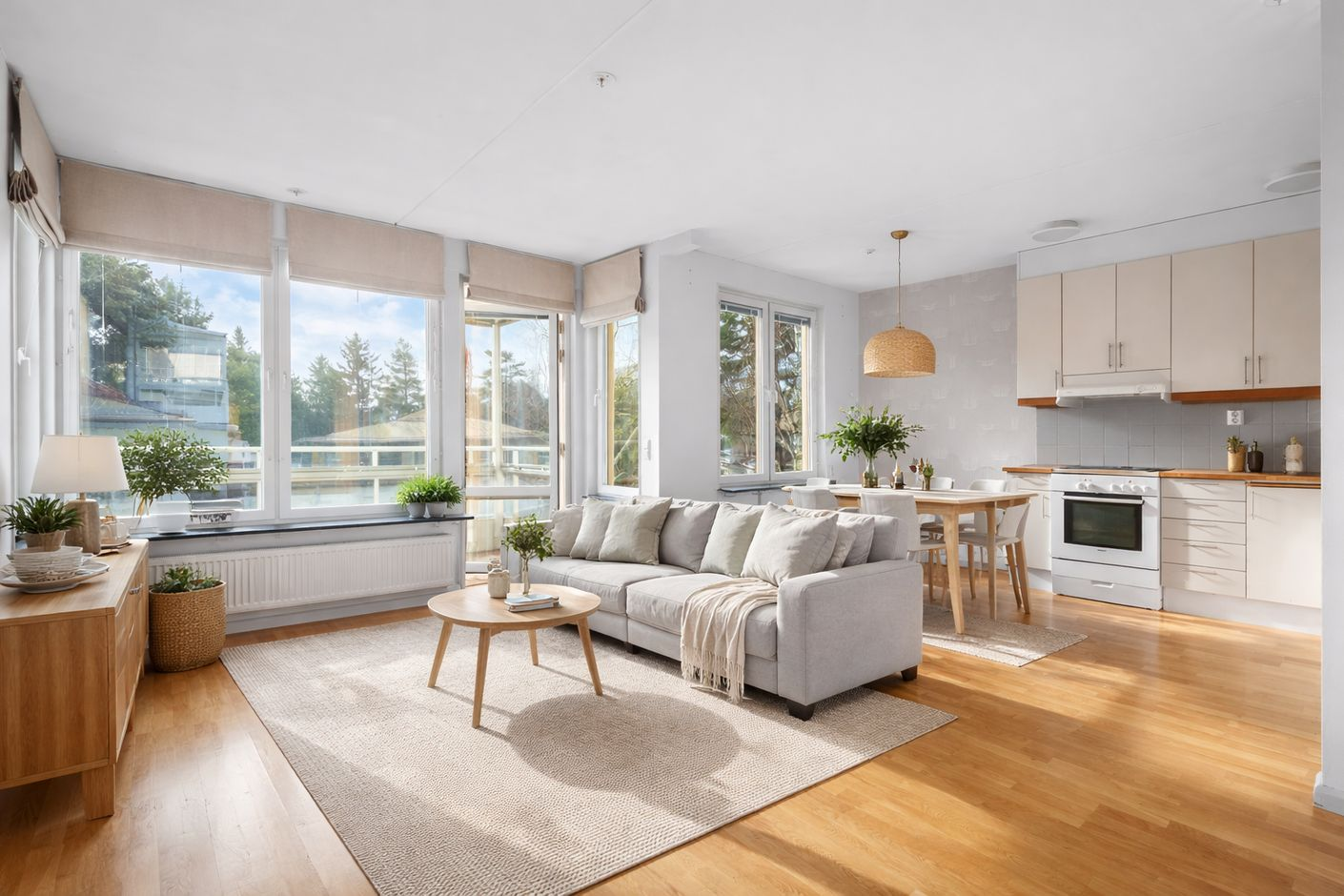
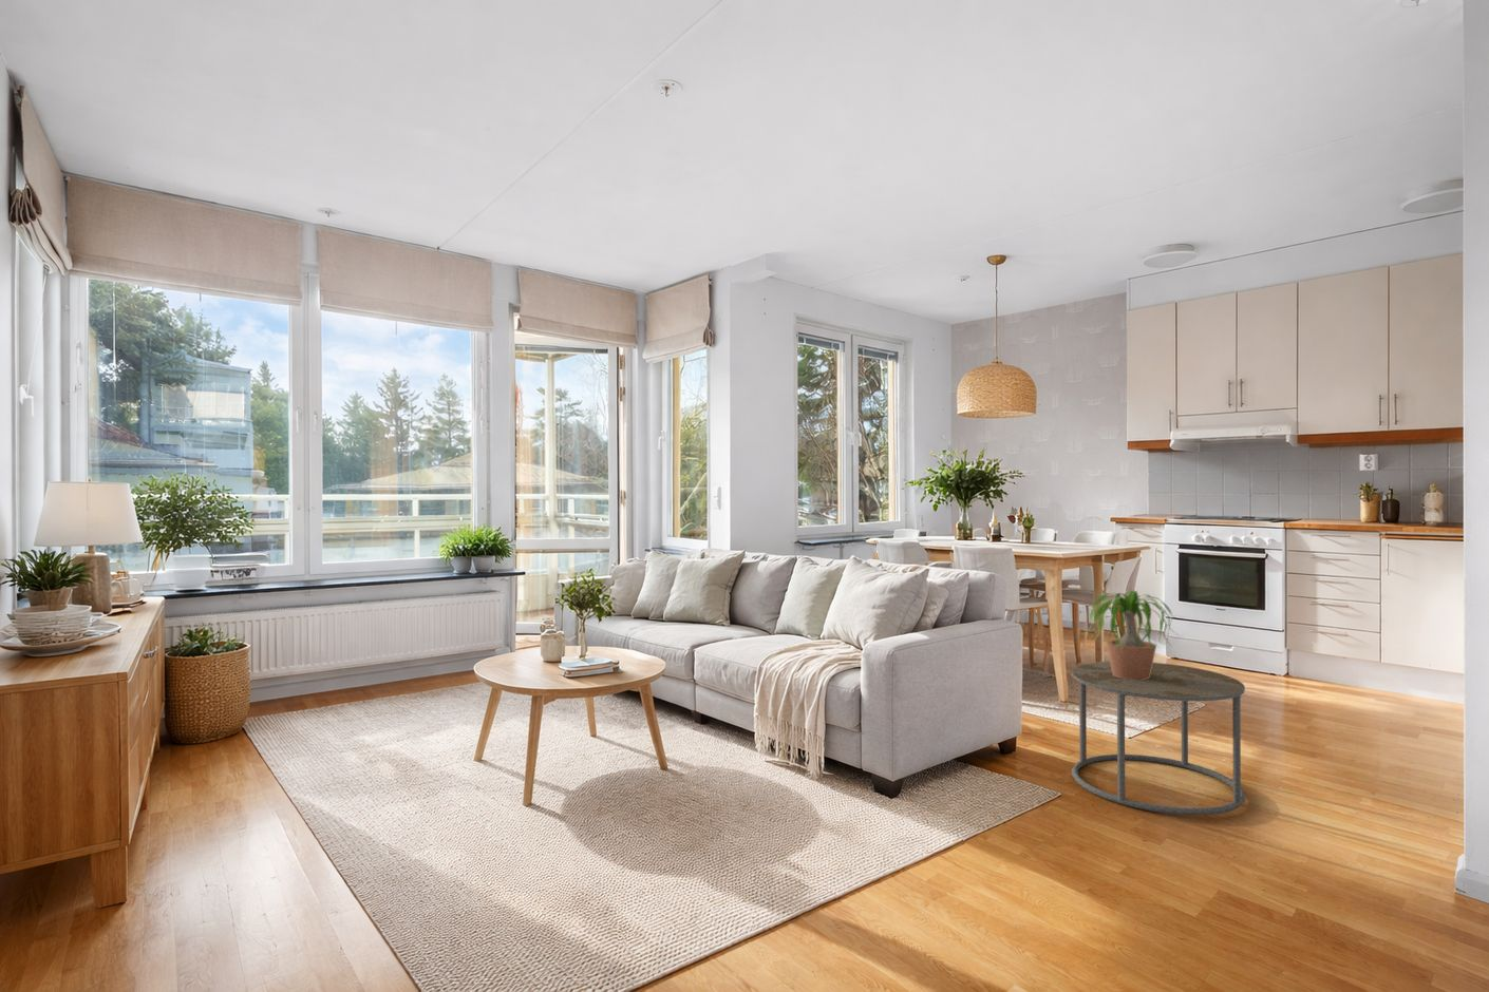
+ potted plant [1078,589,1187,680]
+ side table [1071,661,1246,816]
